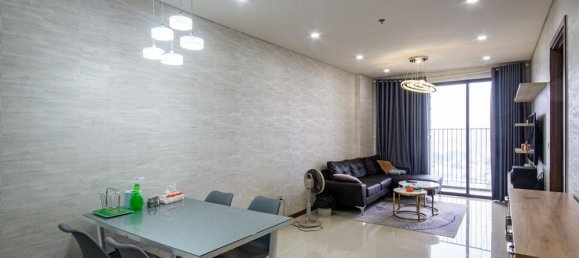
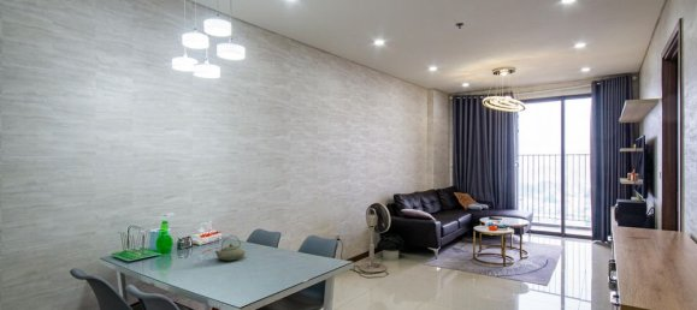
+ teapot [214,234,247,262]
